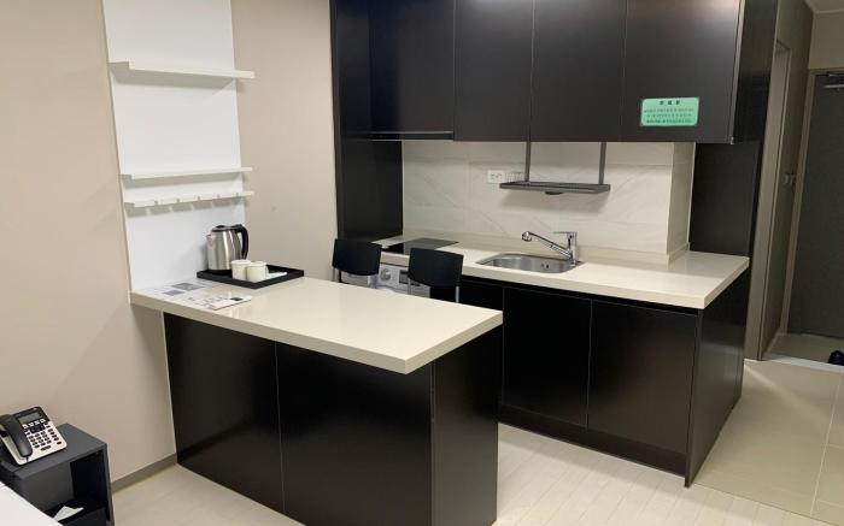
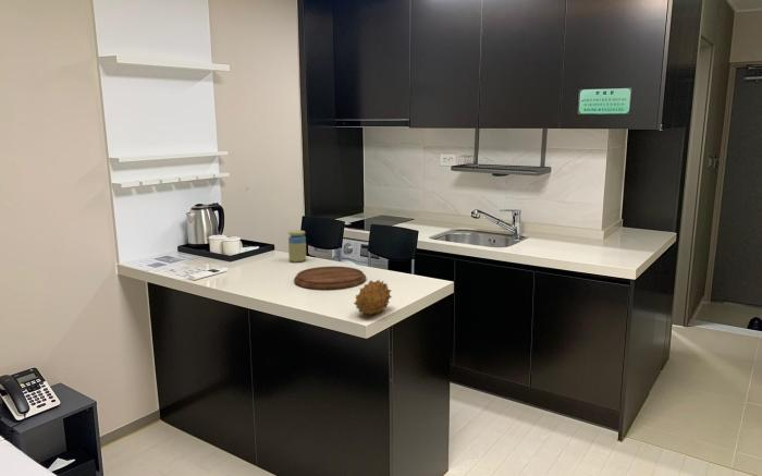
+ fruit [353,279,393,316]
+ cutting board [293,266,367,291]
+ jar [287,229,307,264]
